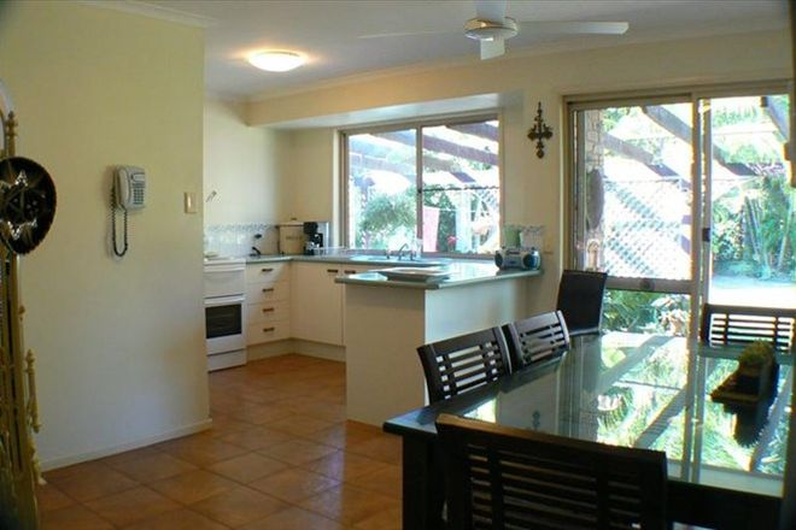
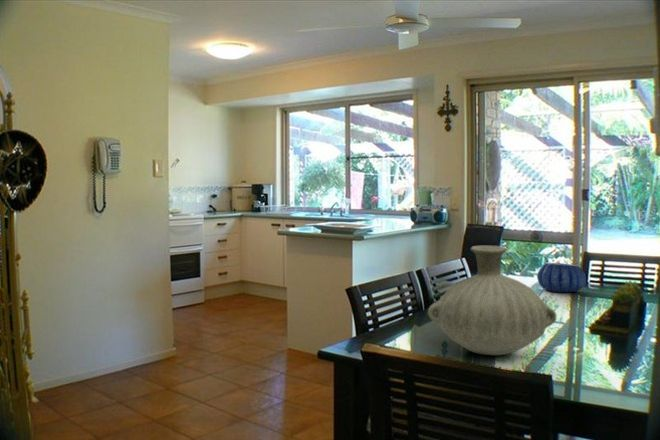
+ decorative bowl [536,262,587,293]
+ vase [427,245,557,356]
